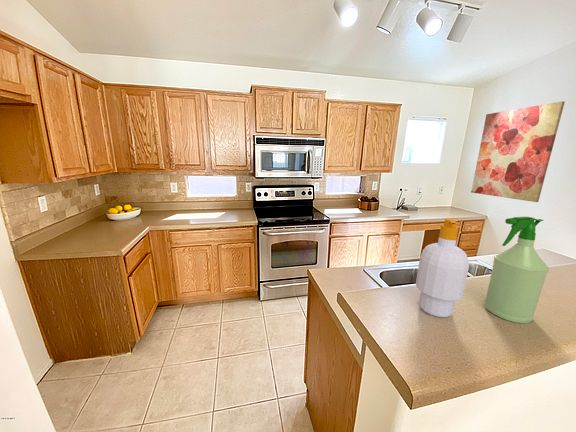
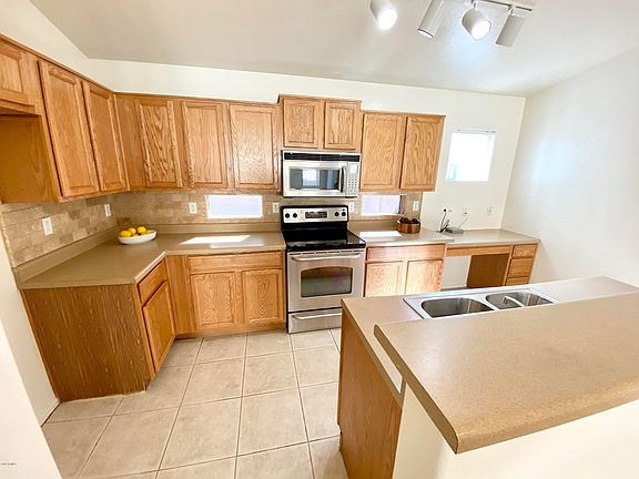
- spray bottle [483,216,550,324]
- soap bottle [415,217,470,318]
- wall art [470,100,566,203]
